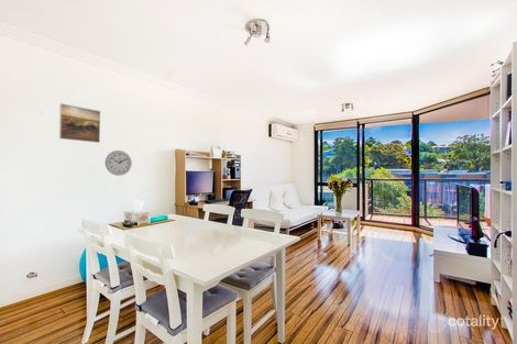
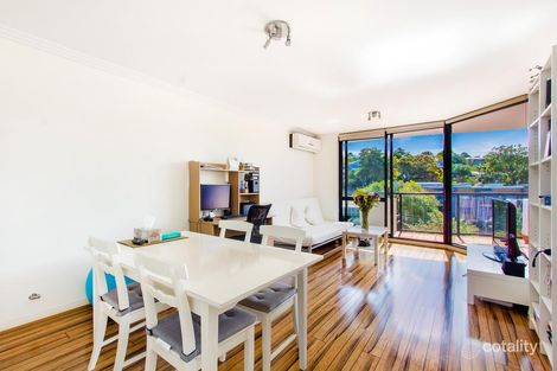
- wall clock [105,149,133,177]
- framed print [58,102,101,144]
